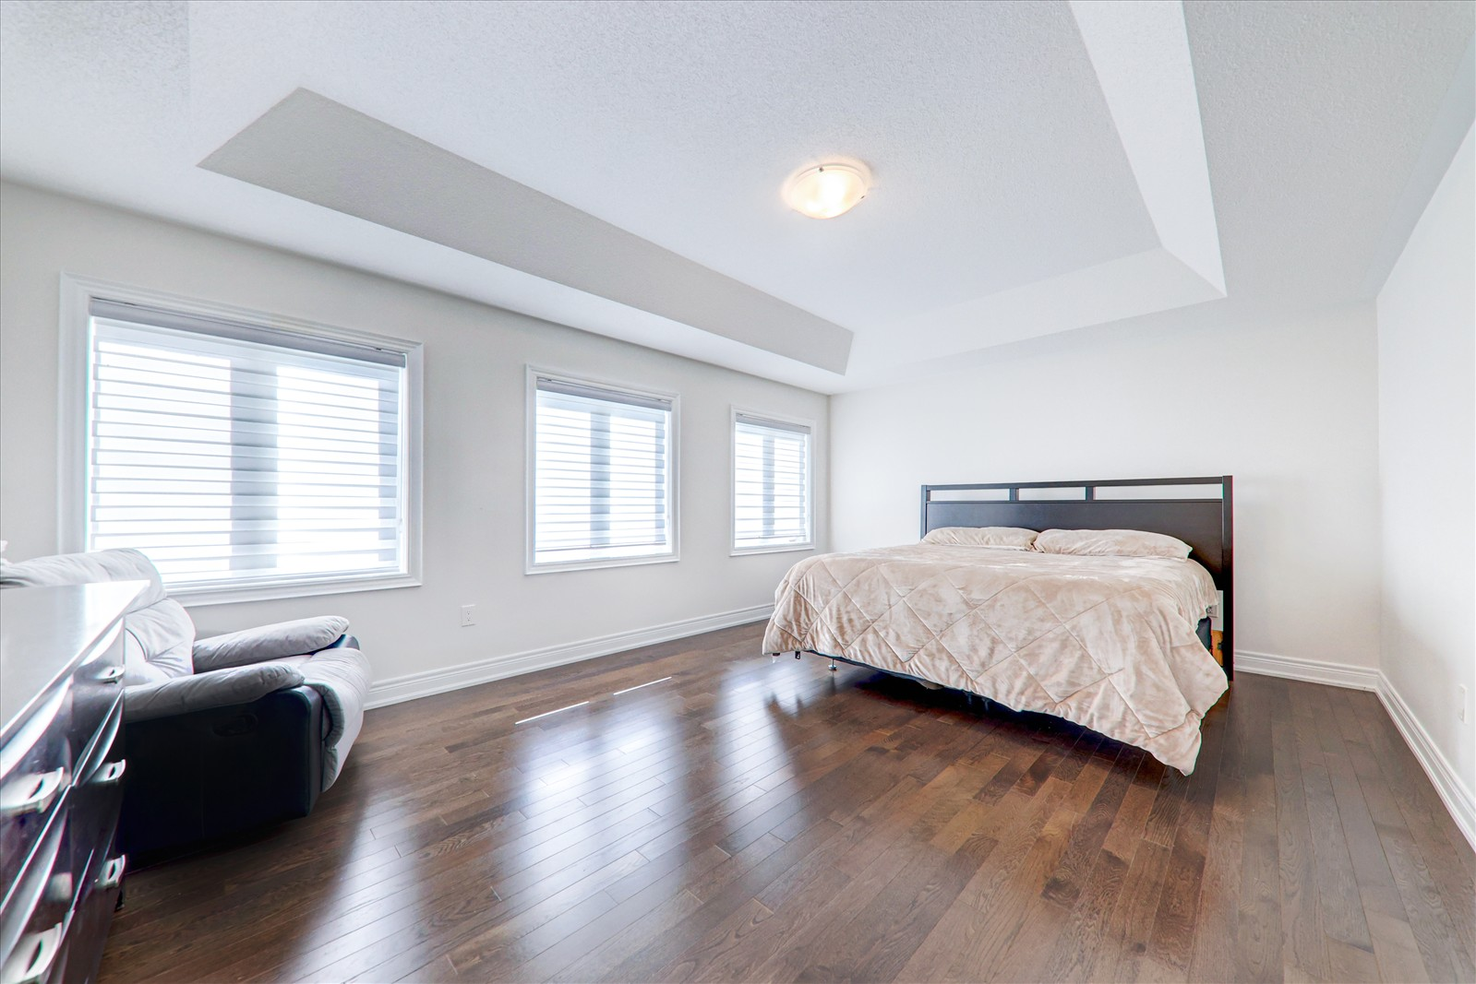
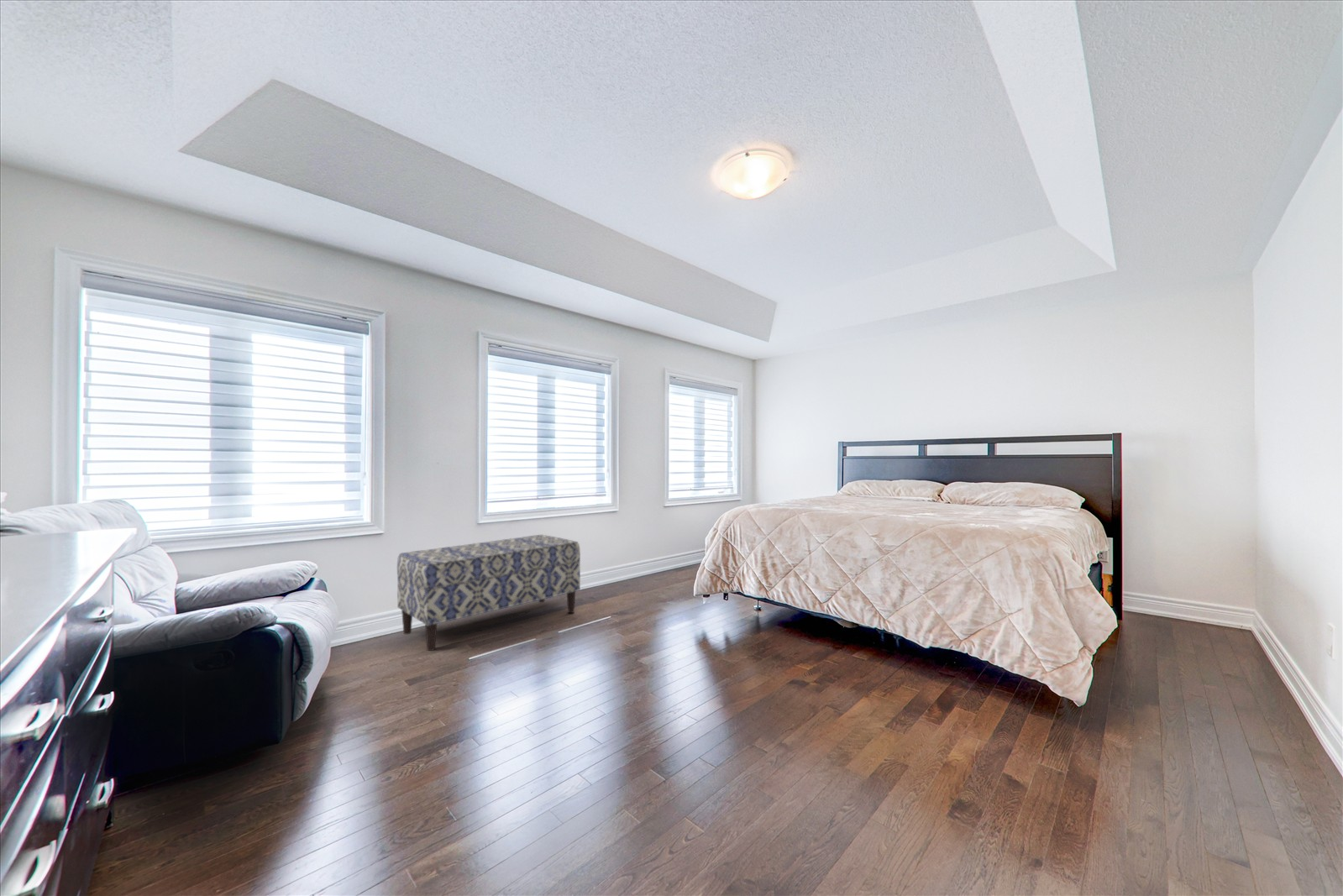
+ bench [396,534,581,652]
